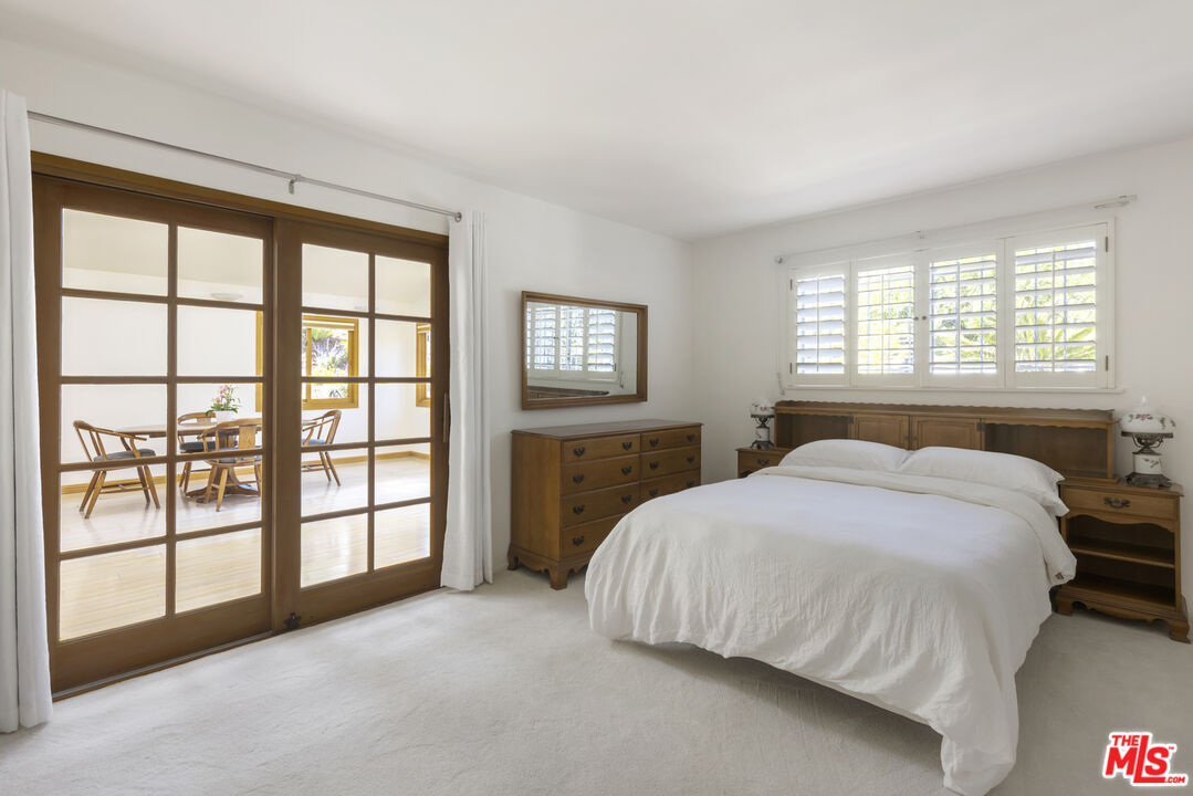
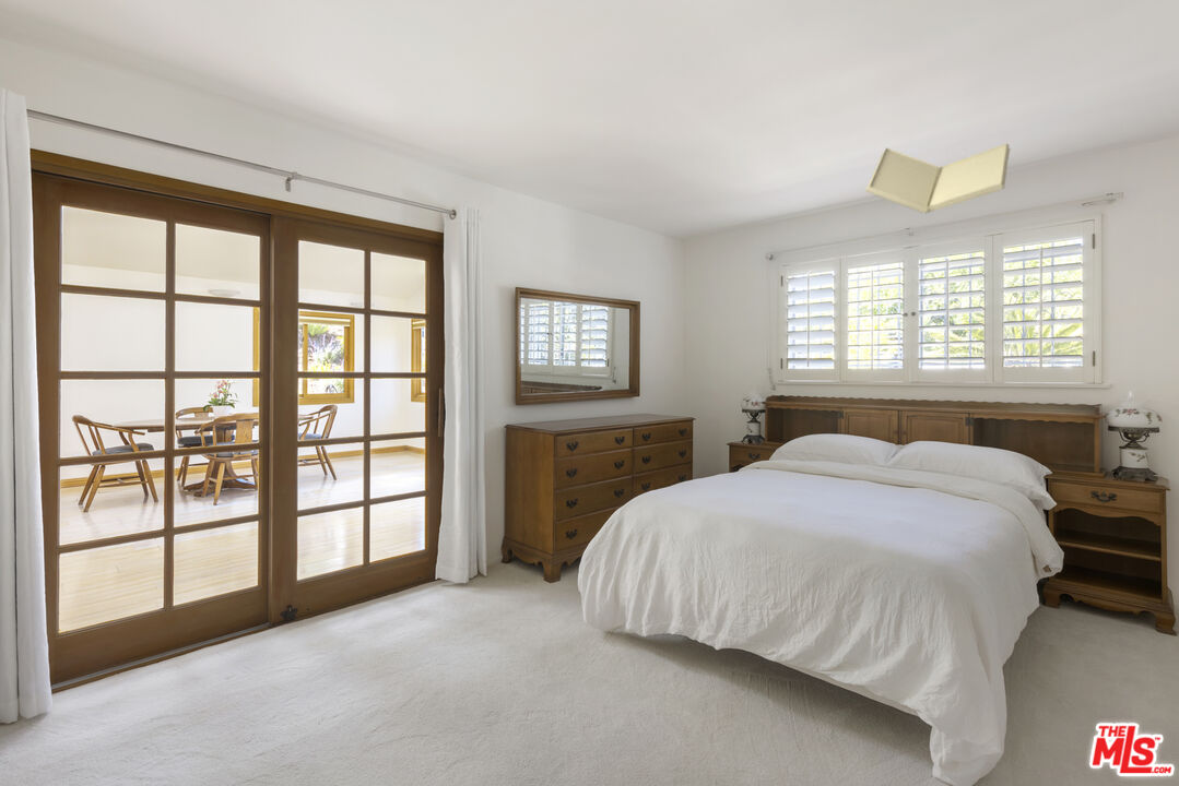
+ ceiling light [864,142,1011,215]
